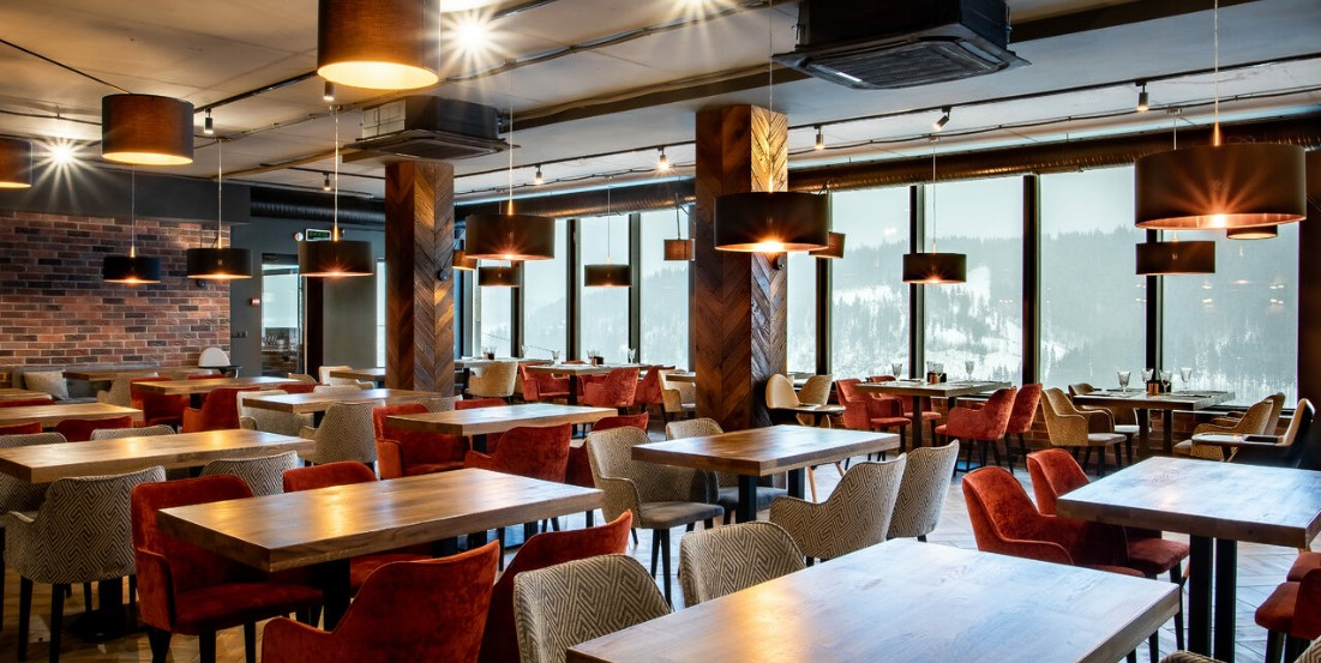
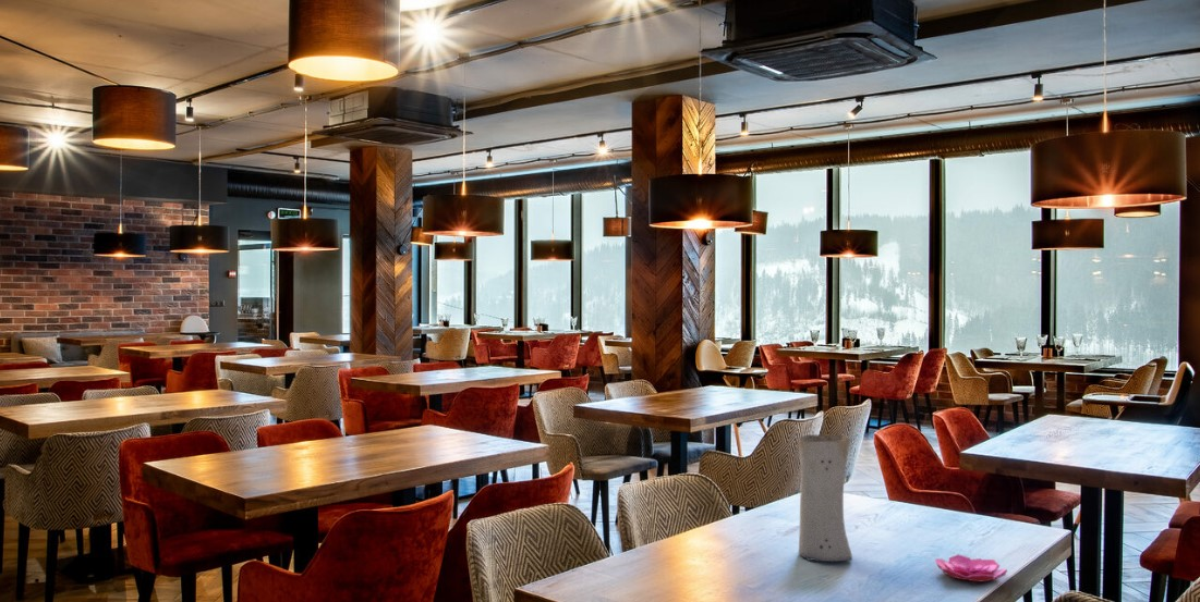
+ vase [798,433,853,563]
+ flower [934,553,1008,582]
